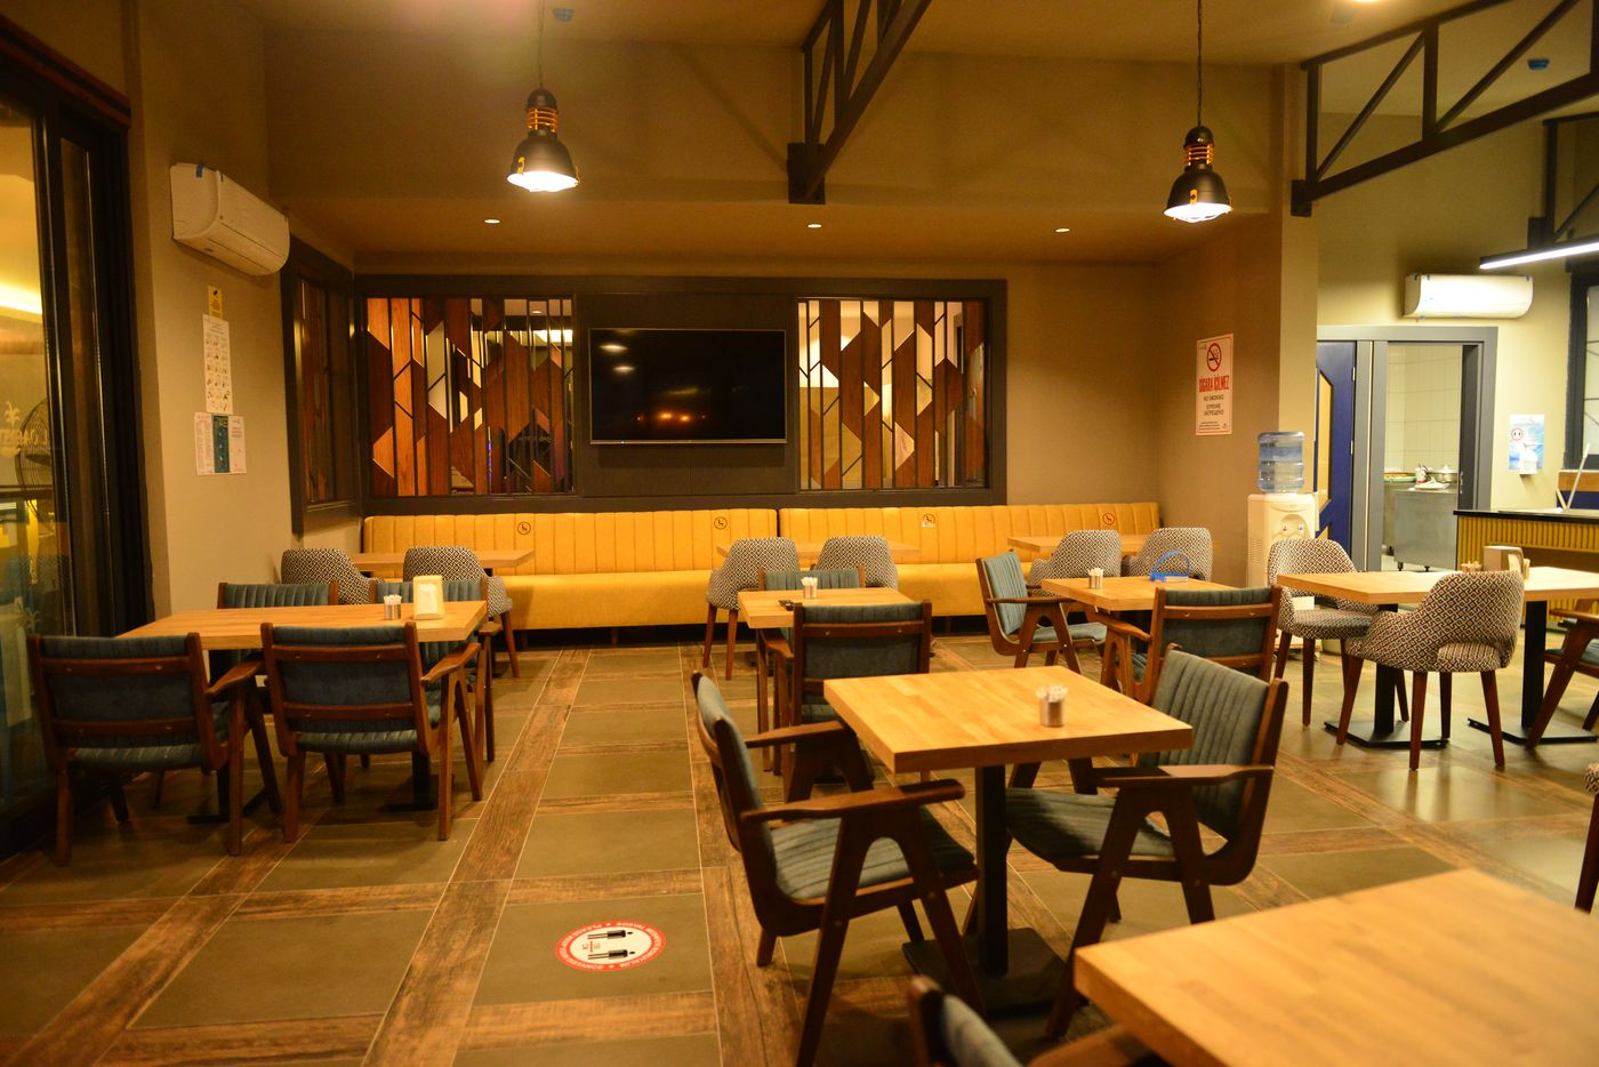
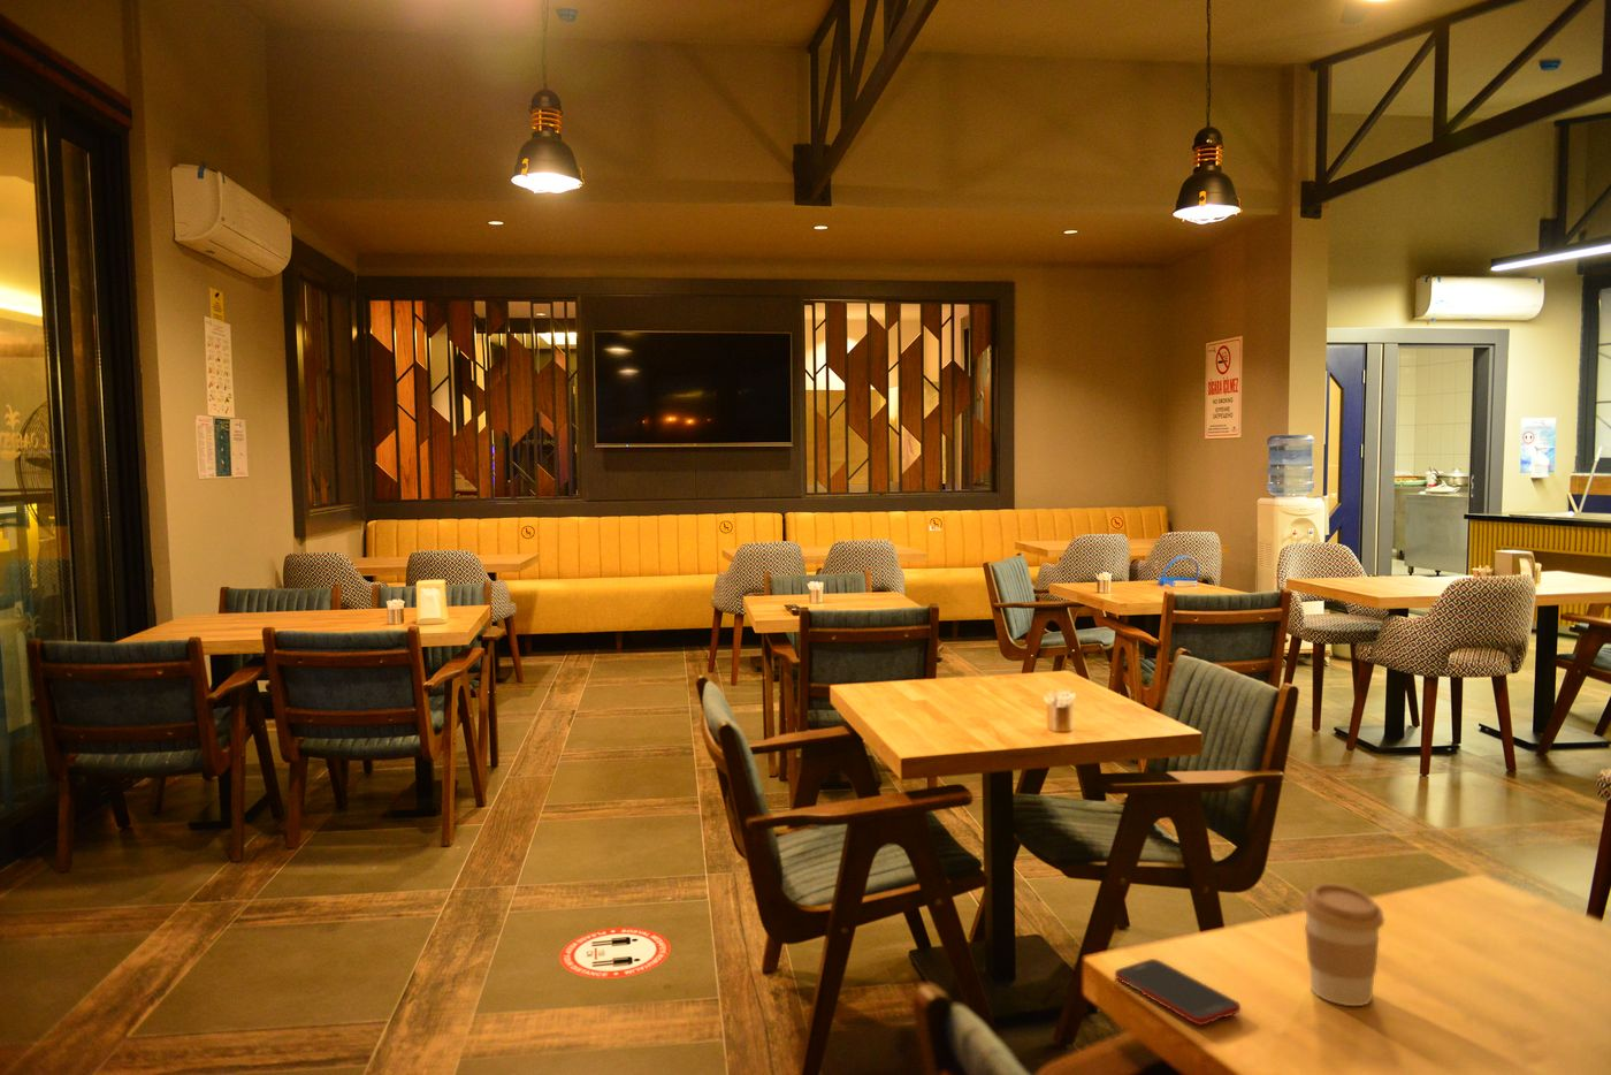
+ coffee cup [1300,883,1385,1007]
+ cell phone [1114,957,1242,1027]
